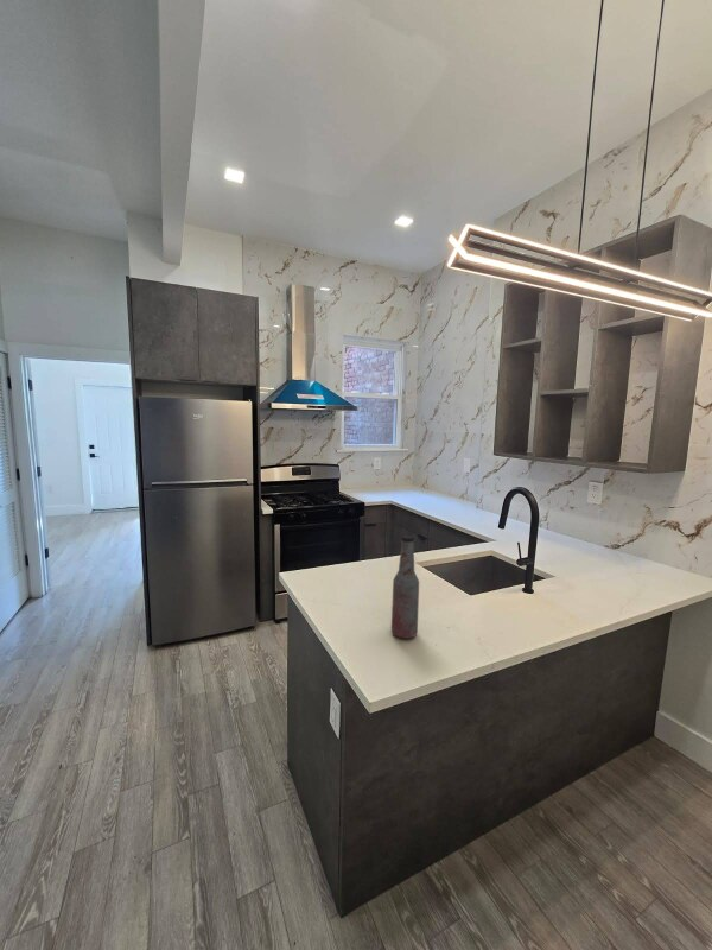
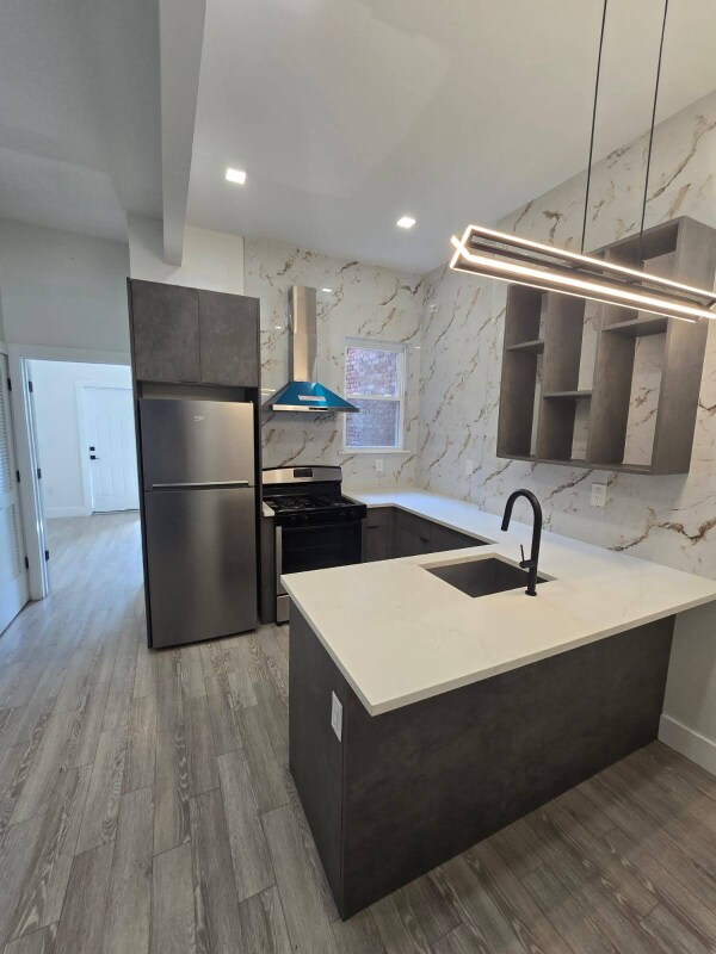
- bottle [390,534,420,640]
